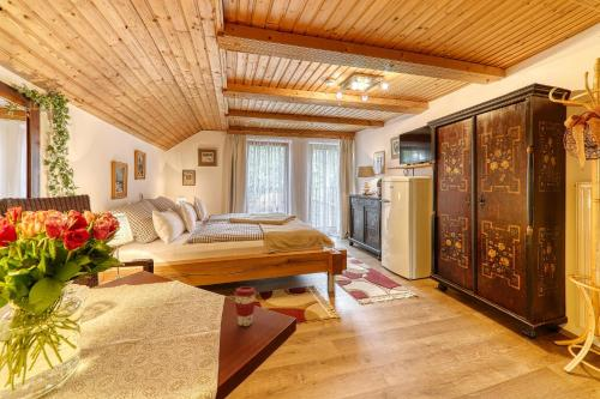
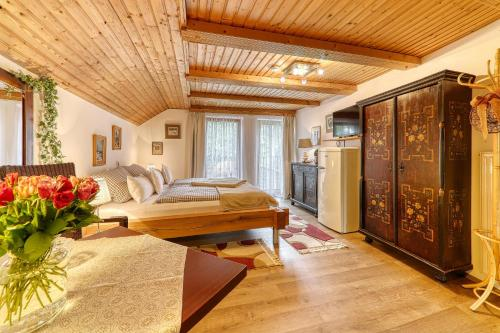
- coffee cup [233,285,257,327]
